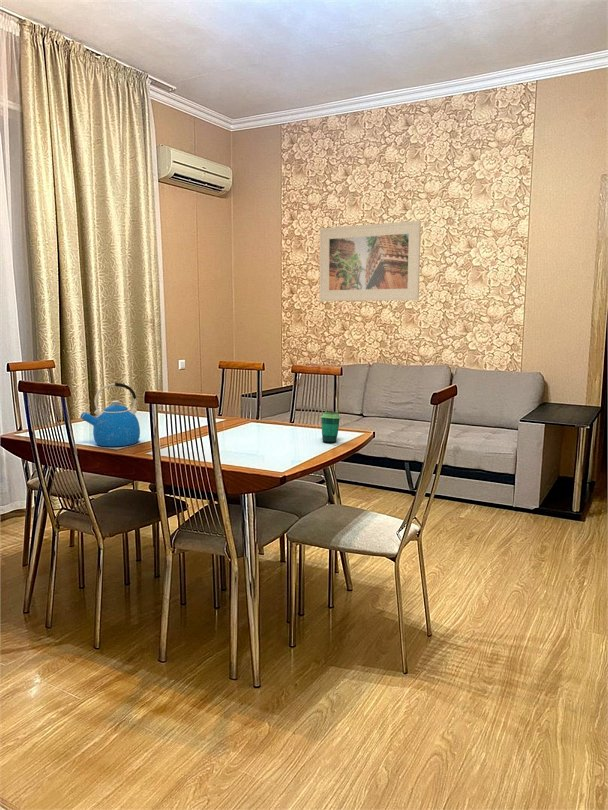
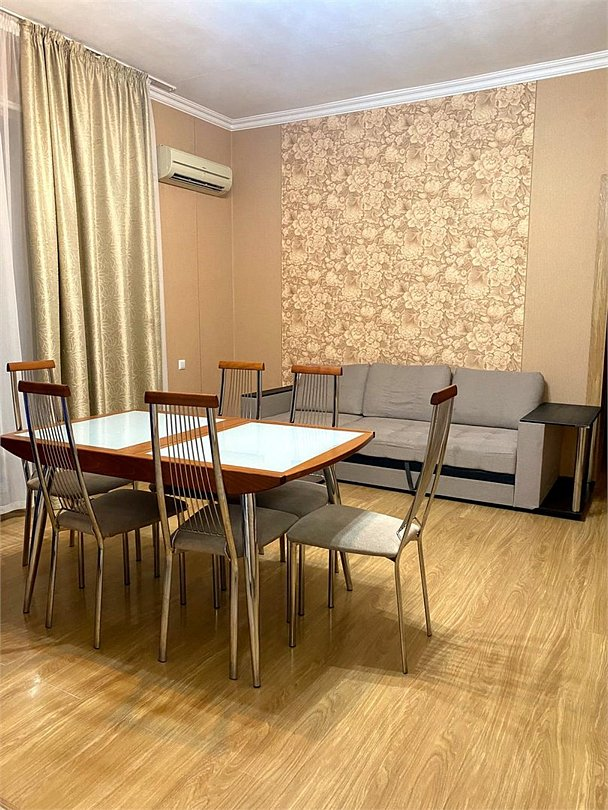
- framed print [319,220,422,302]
- kettle [79,381,141,447]
- cup [320,411,341,444]
